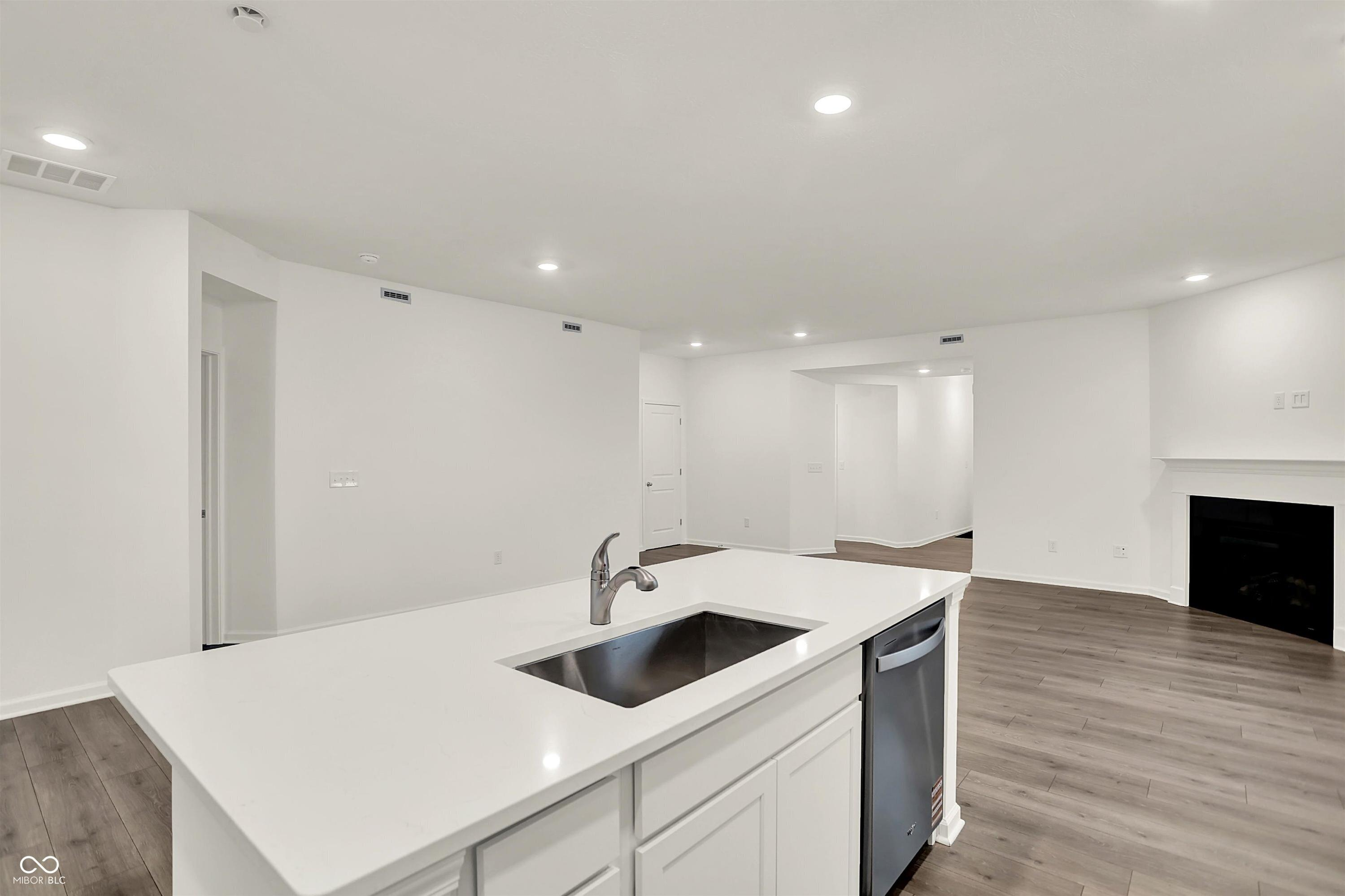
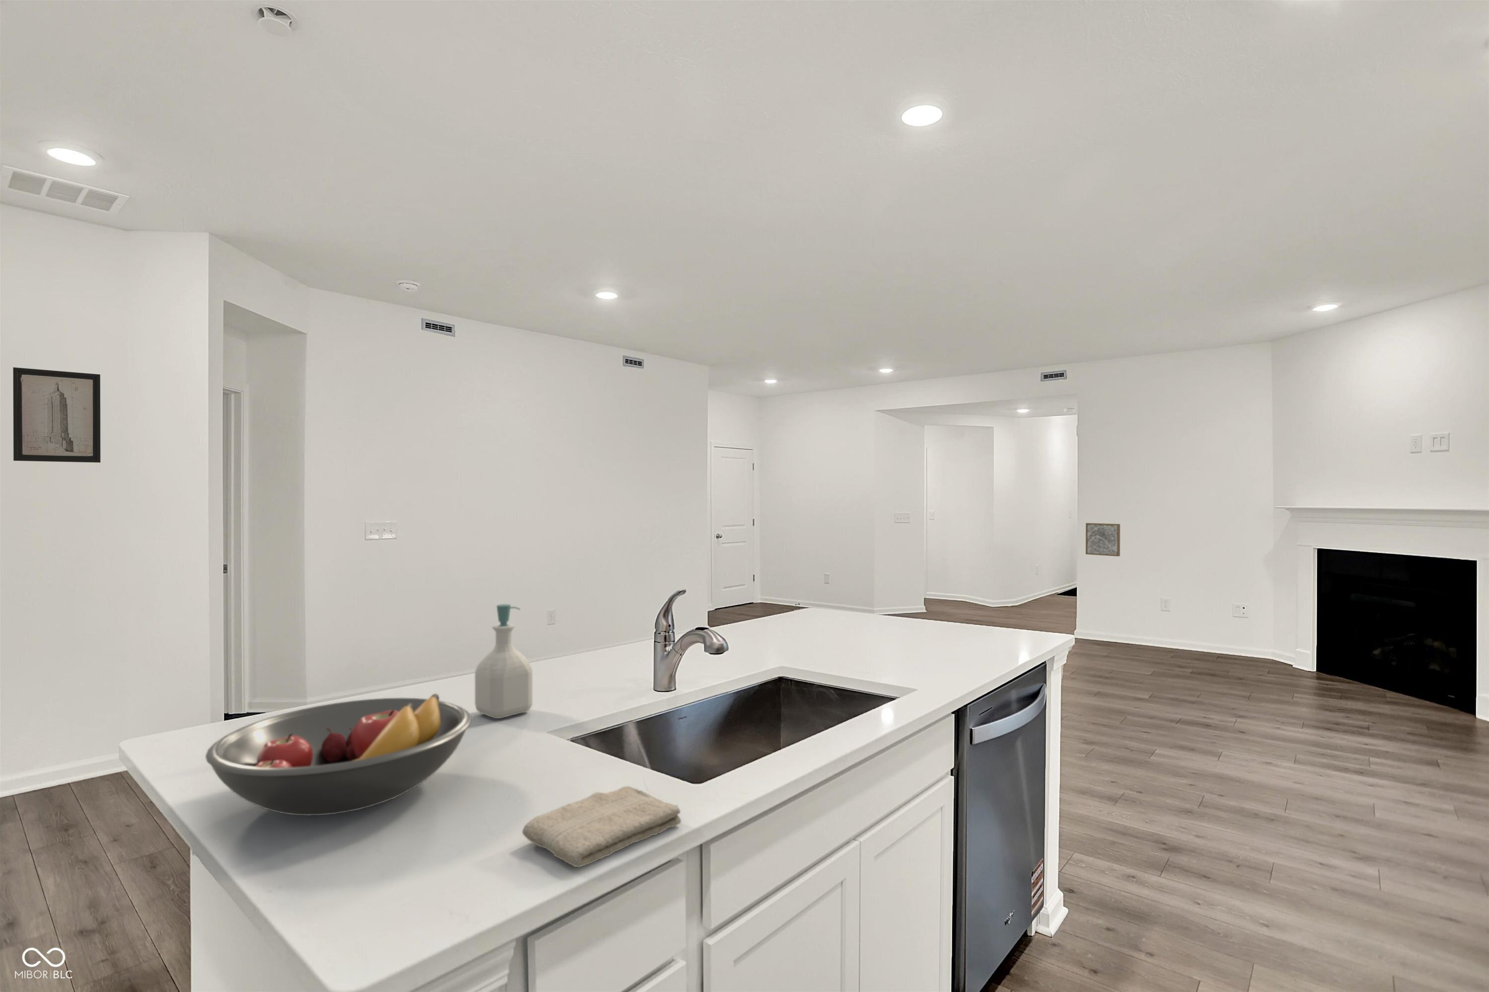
+ fruit bowl [205,693,472,816]
+ washcloth [521,785,681,868]
+ soap bottle [474,603,532,719]
+ wall art [1085,523,1120,557]
+ wall art [12,366,101,463]
